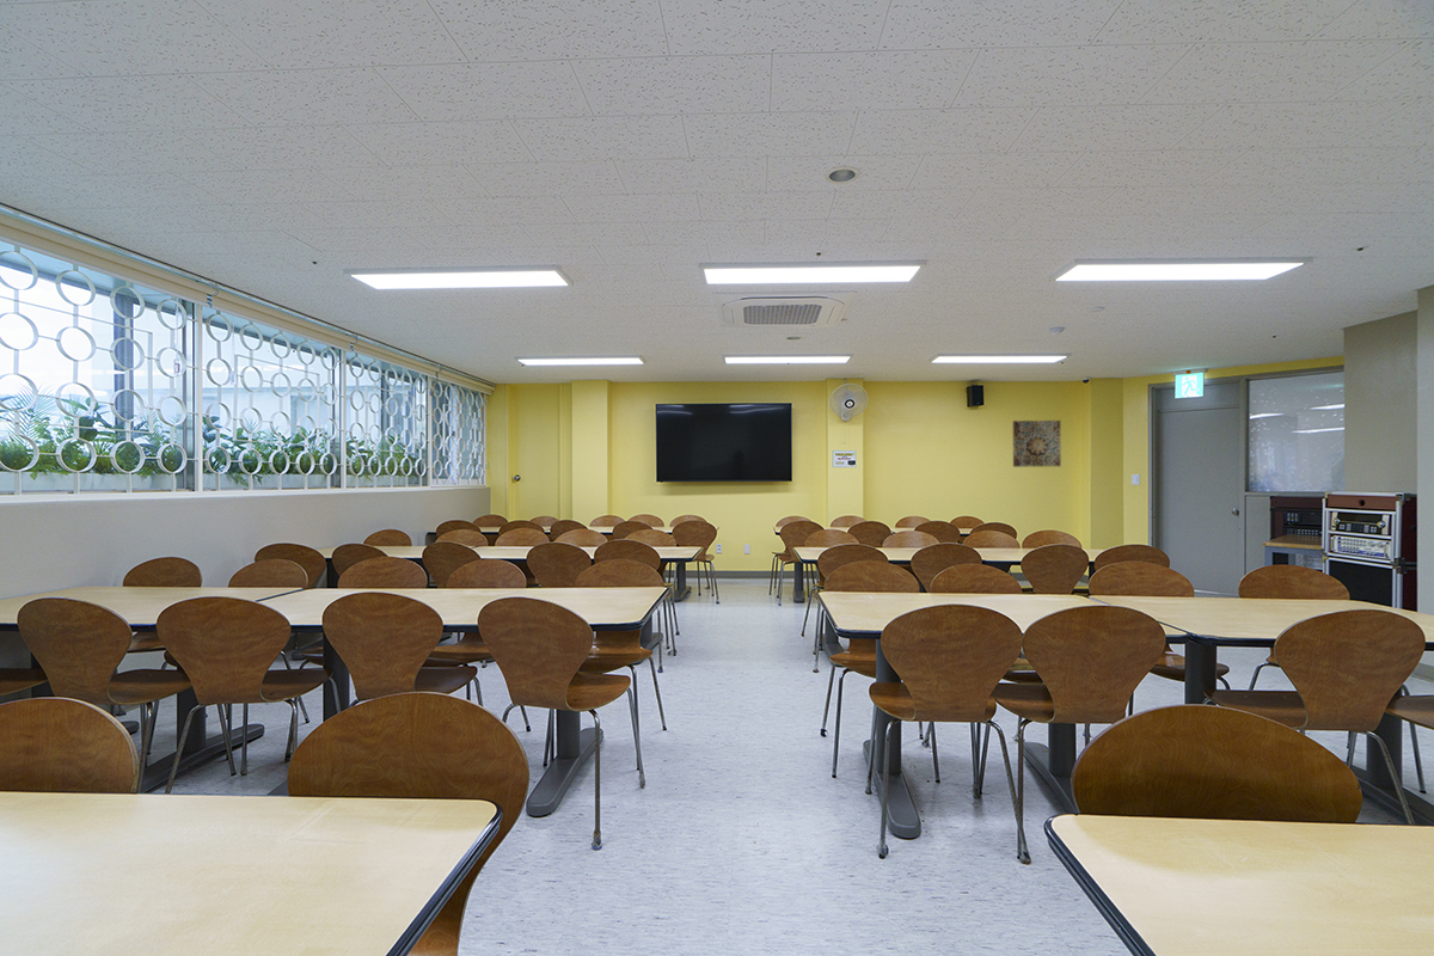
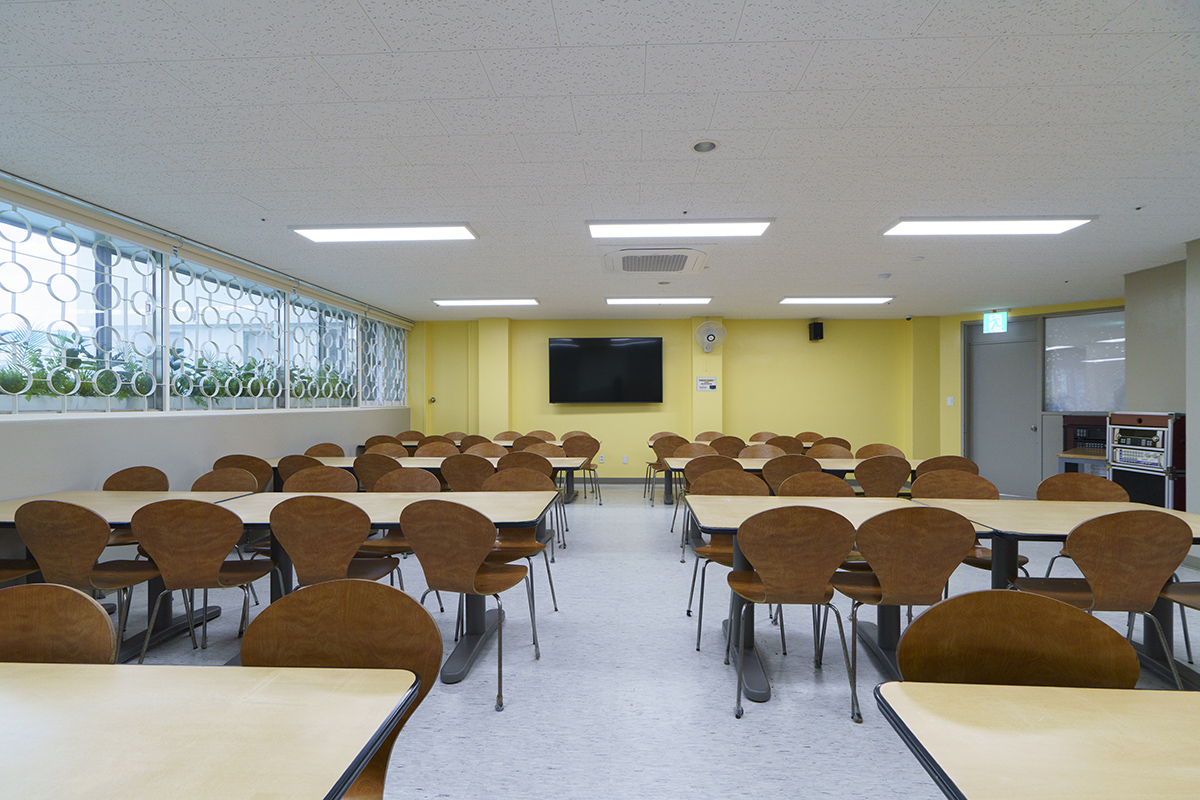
- wall art [1012,419,1062,468]
